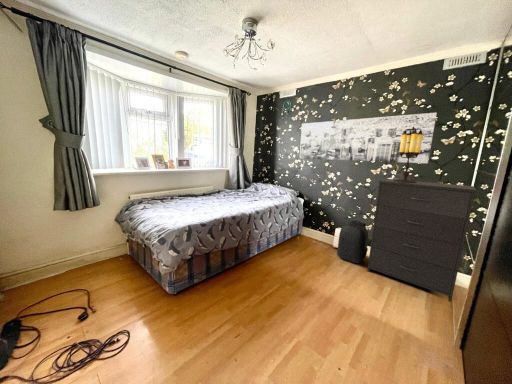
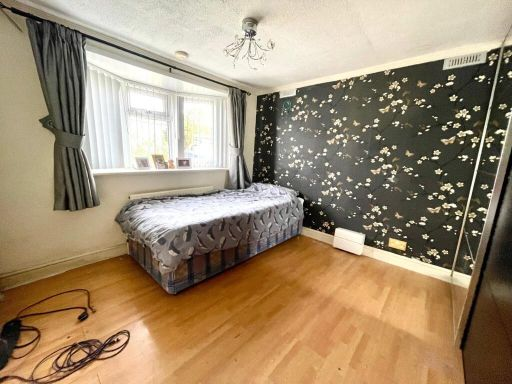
- dresser [366,178,478,303]
- table lamp [393,127,423,183]
- backpack [336,219,369,264]
- wall art [299,112,438,164]
